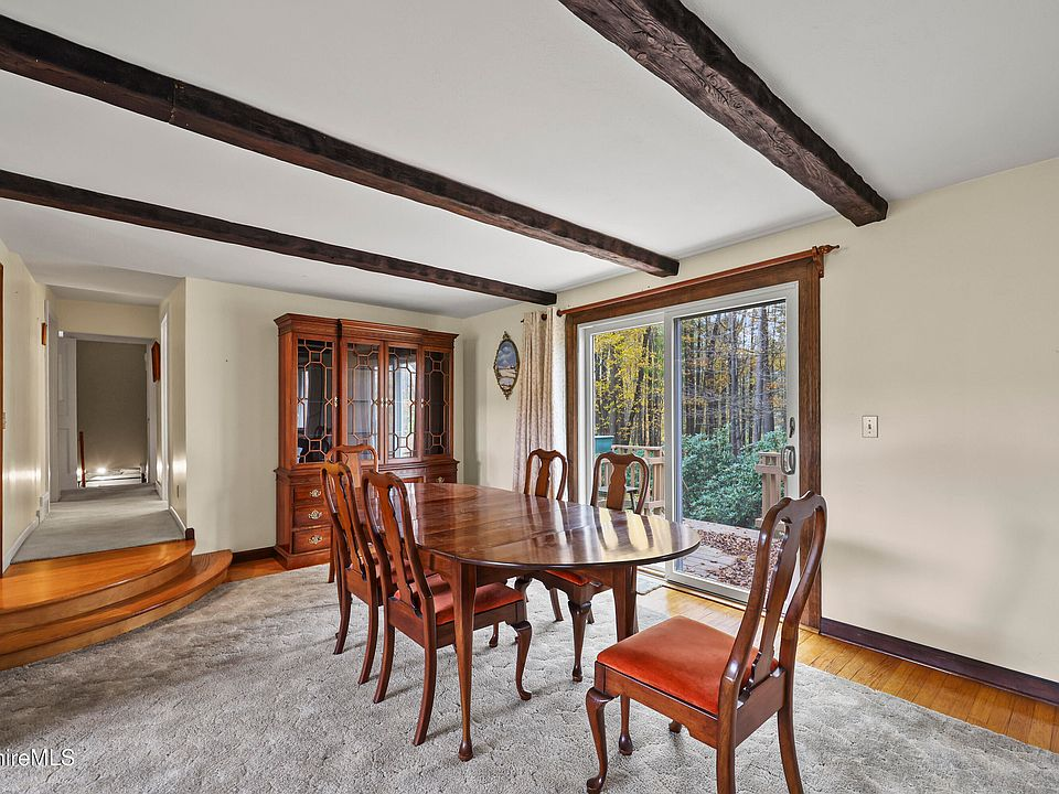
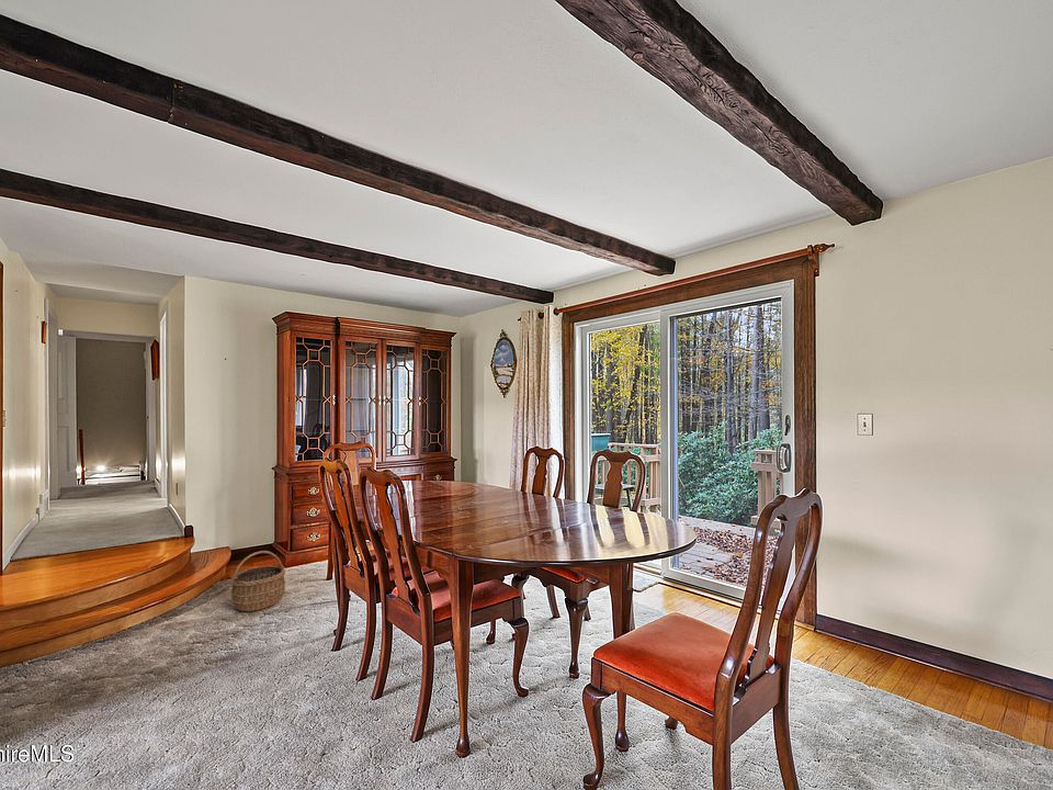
+ wicker basket [229,550,286,612]
